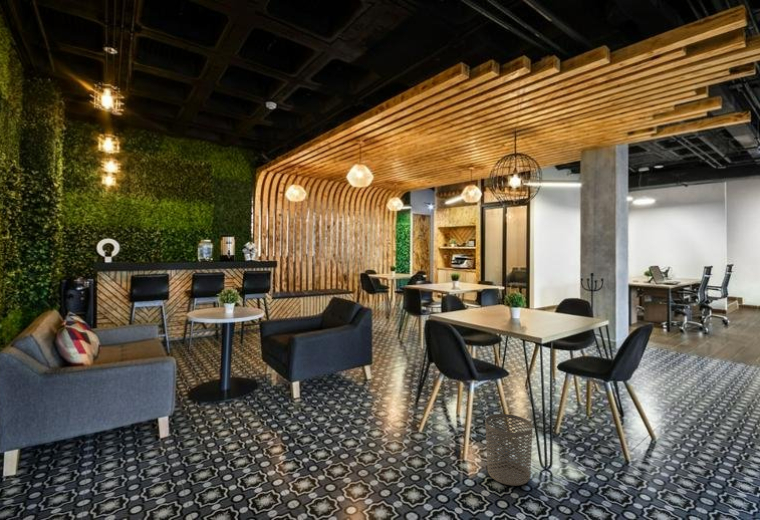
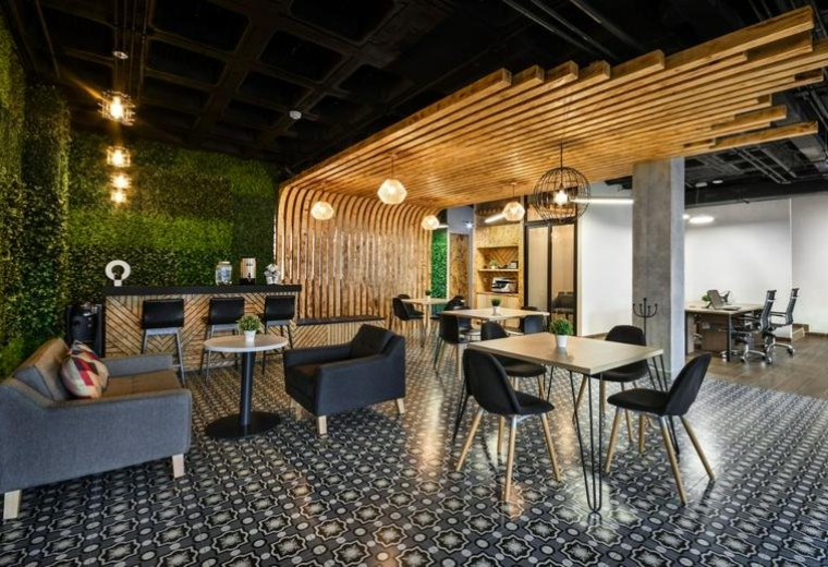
- waste bin [484,413,533,487]
